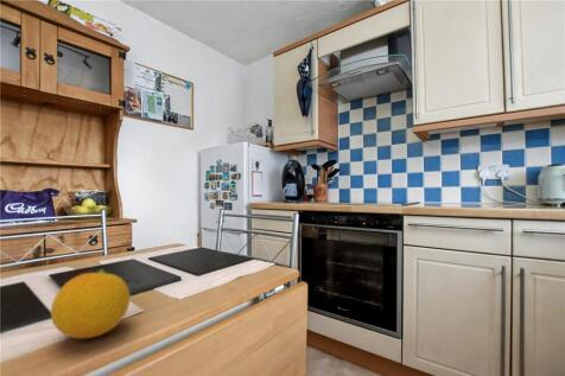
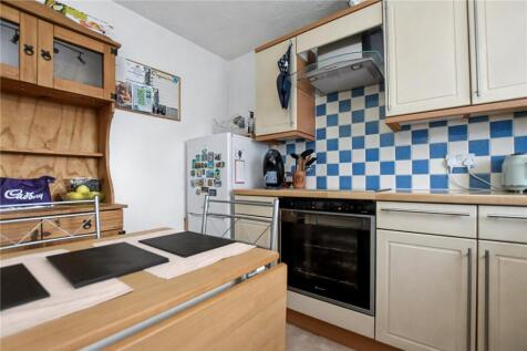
- fruit [50,268,132,339]
